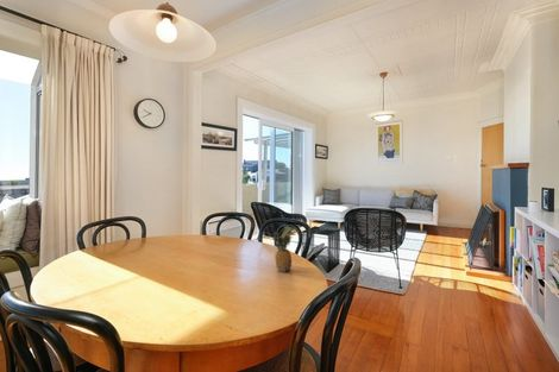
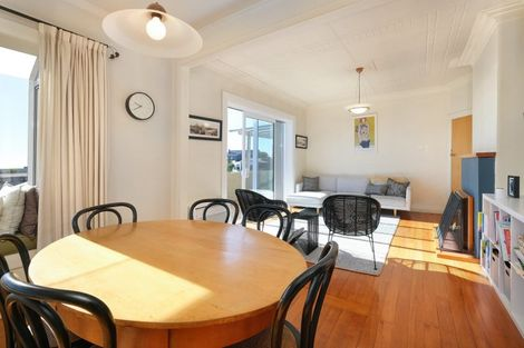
- fruit [271,223,299,273]
